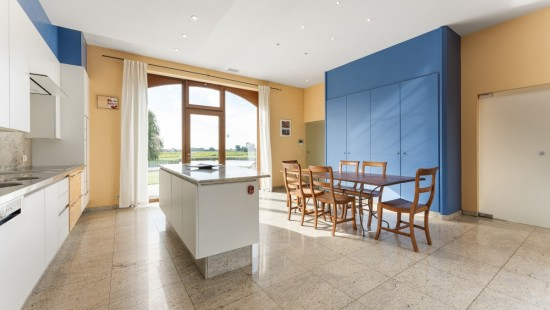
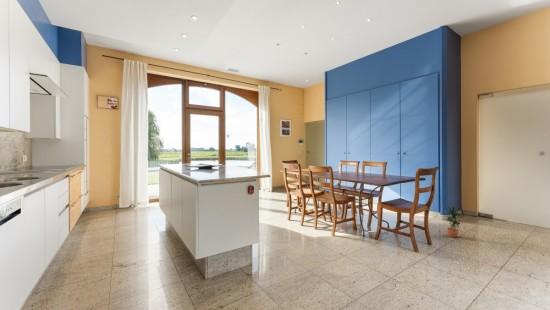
+ potted plant [443,205,464,238]
